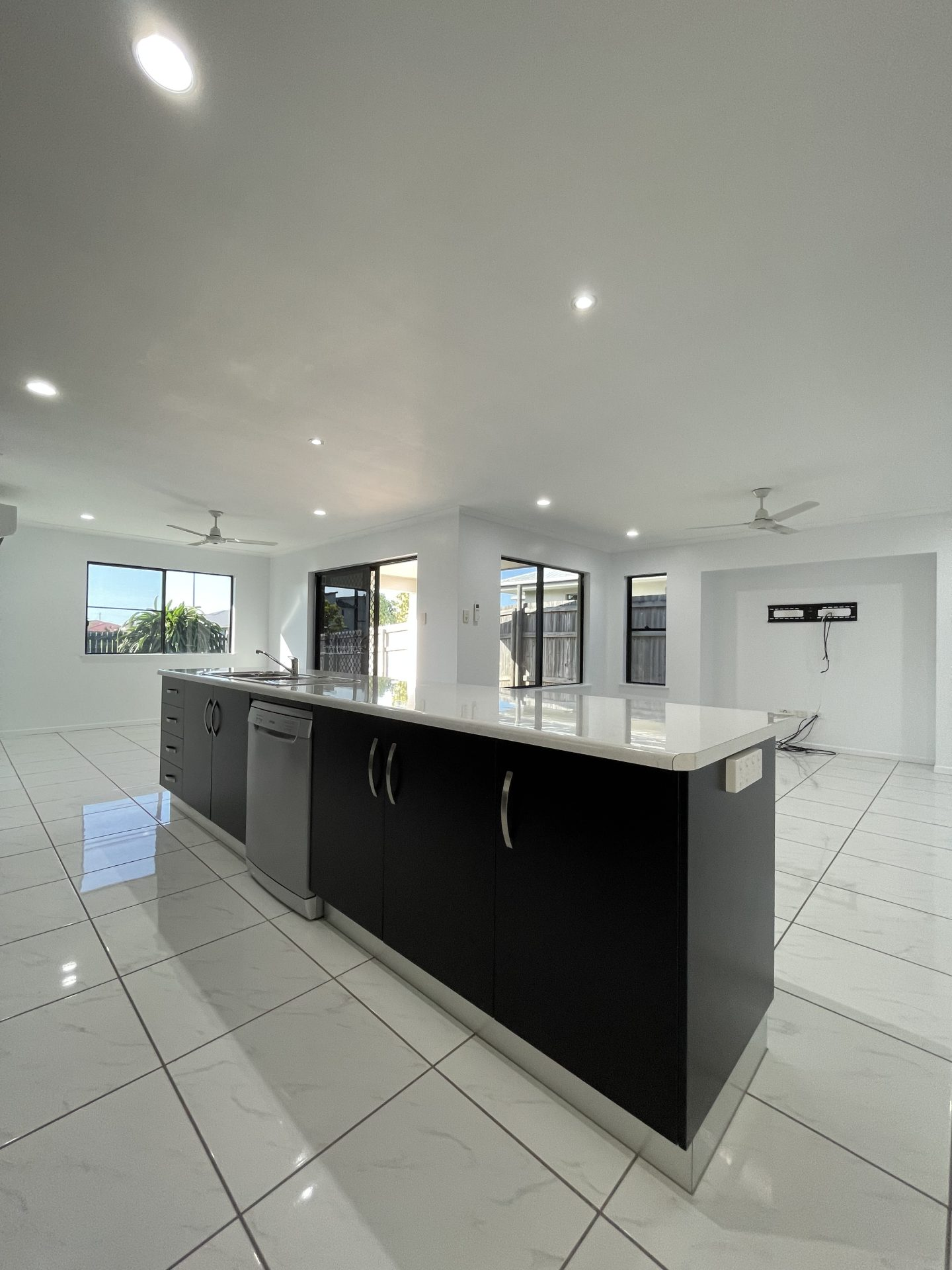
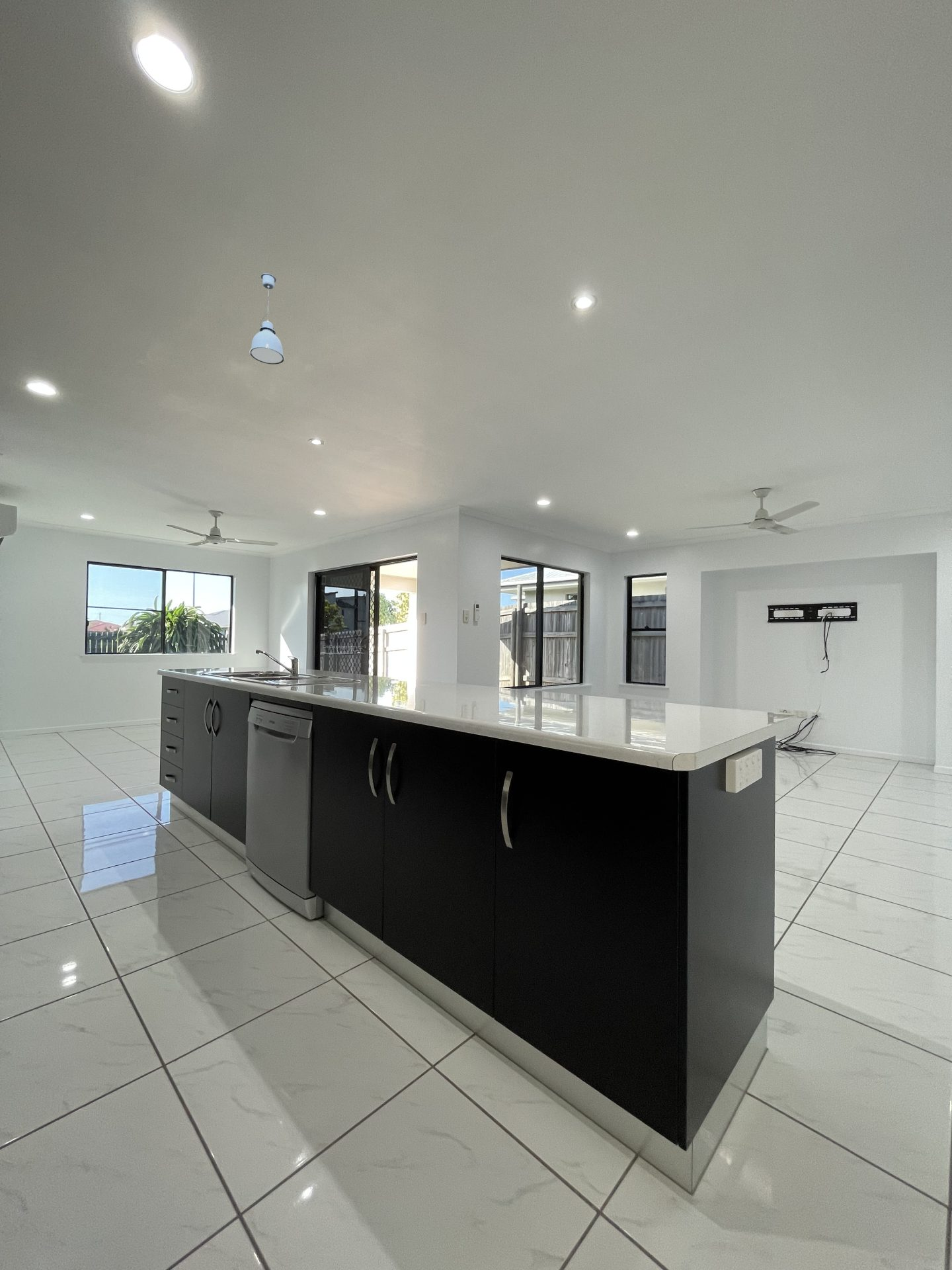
+ pendant light [249,273,285,365]
